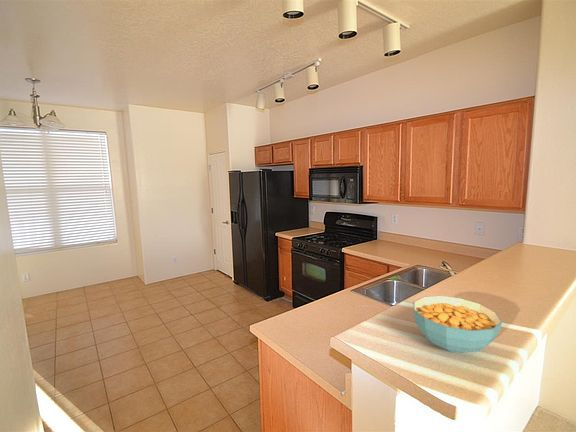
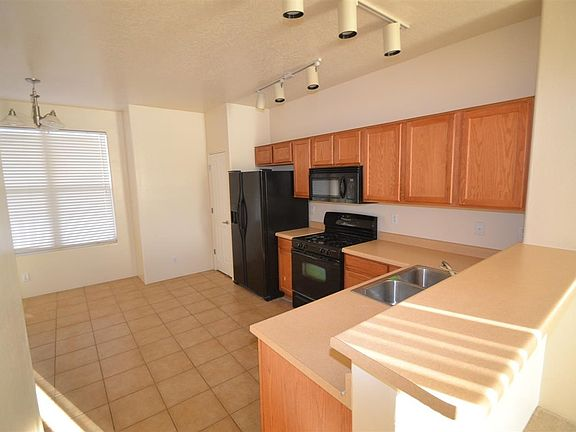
- cereal bowl [413,295,503,354]
